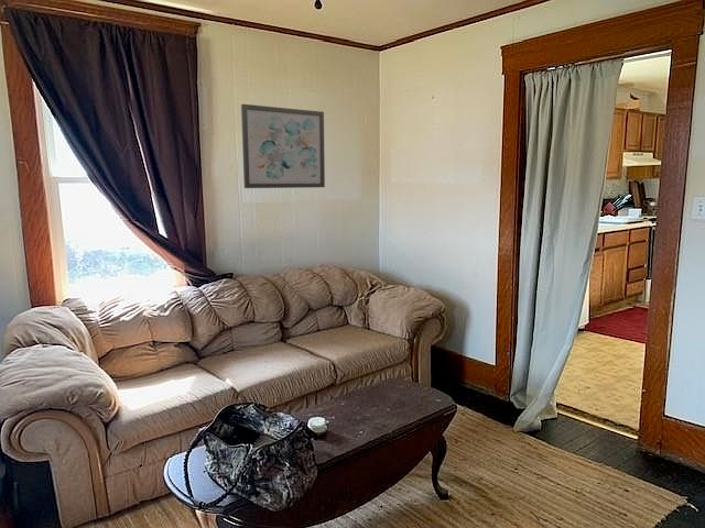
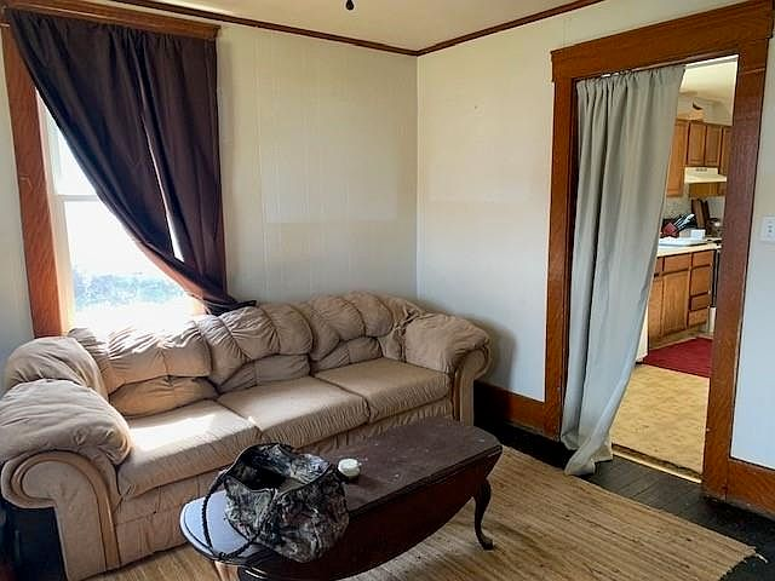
- wall art [240,103,326,189]
